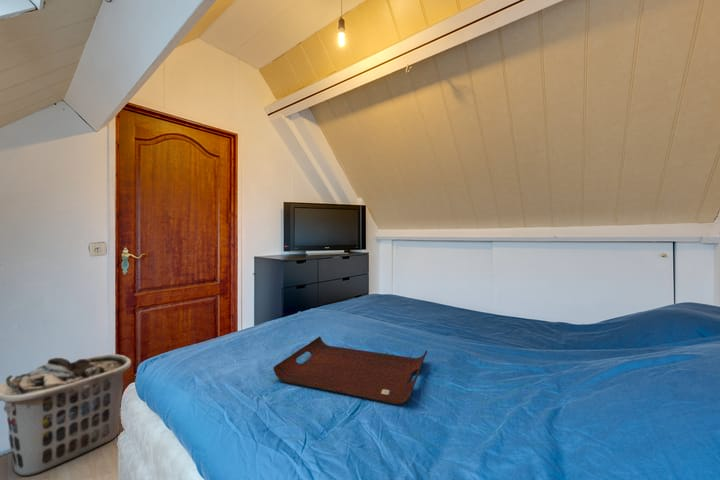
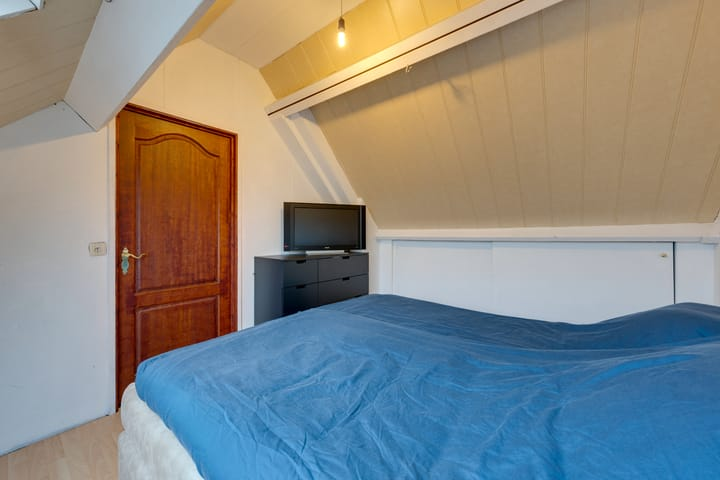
- clothes hamper [0,353,132,477]
- serving tray [273,335,428,406]
